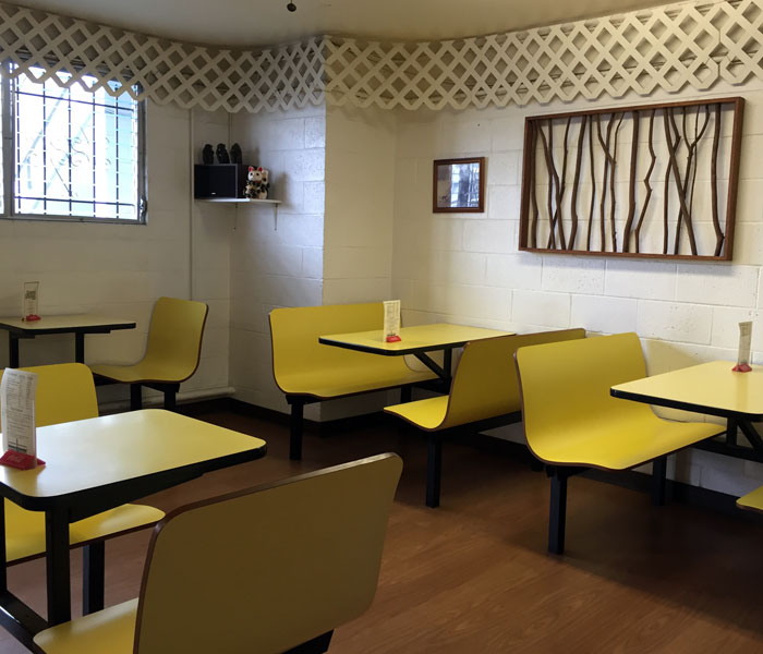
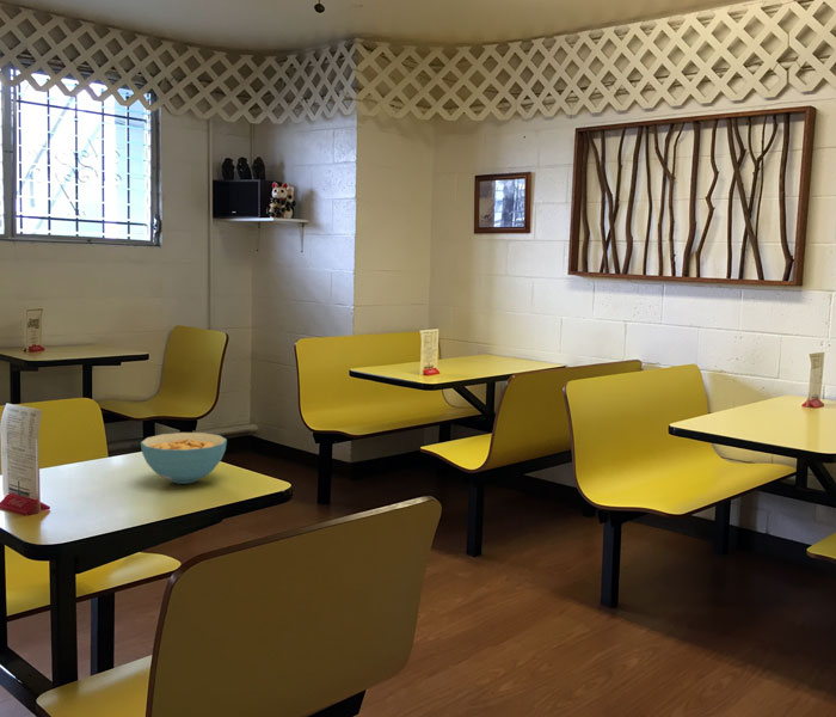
+ cereal bowl [140,431,228,485]
